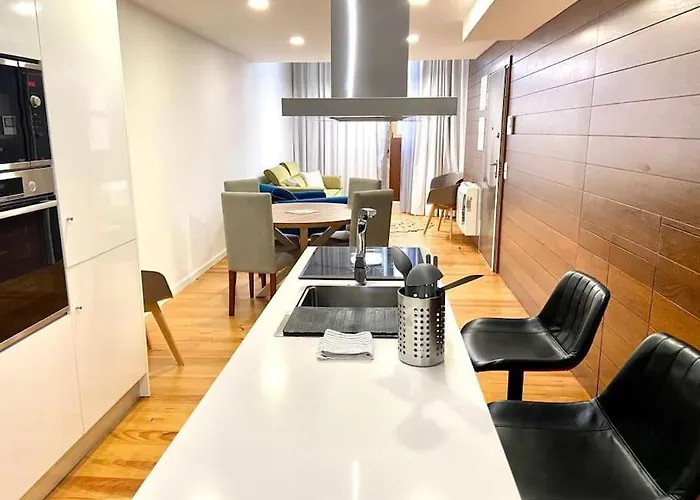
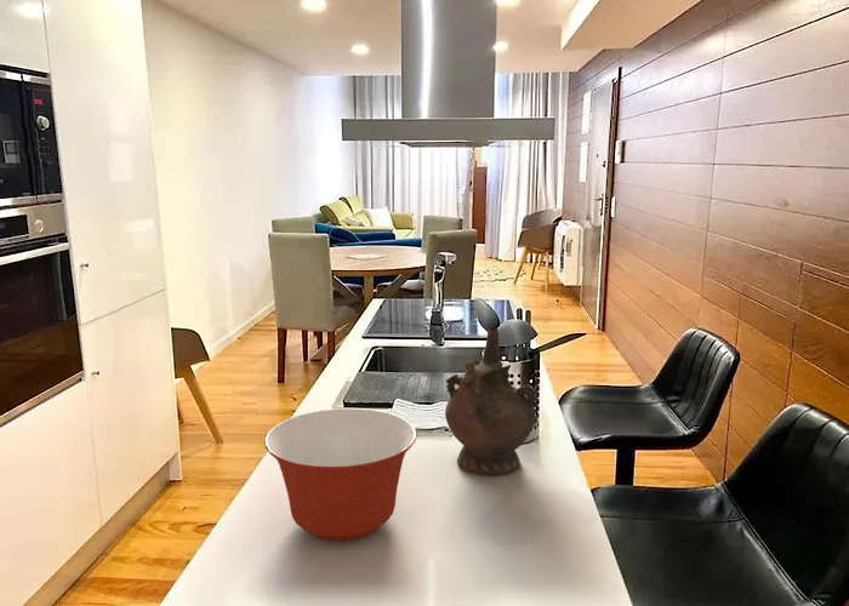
+ mixing bowl [263,407,418,542]
+ ceremonial vessel [444,326,539,476]
